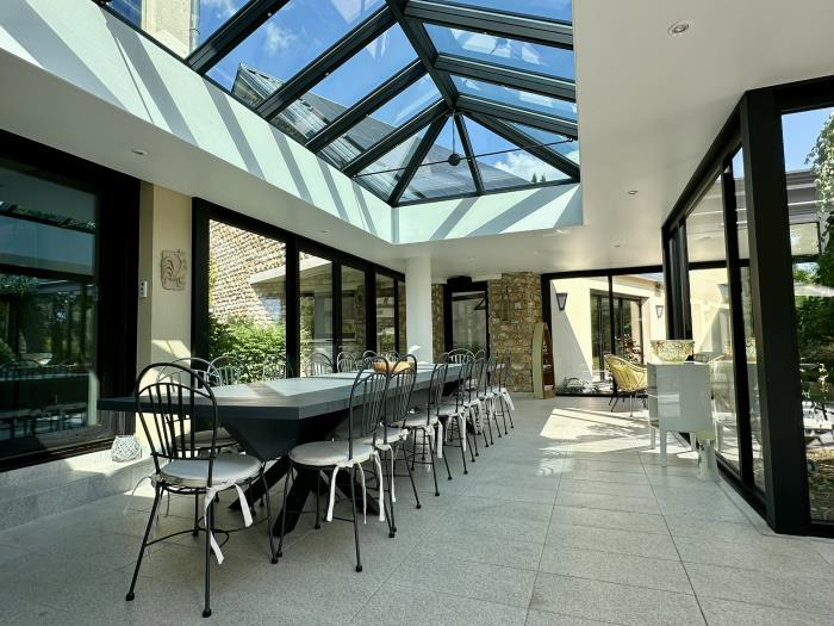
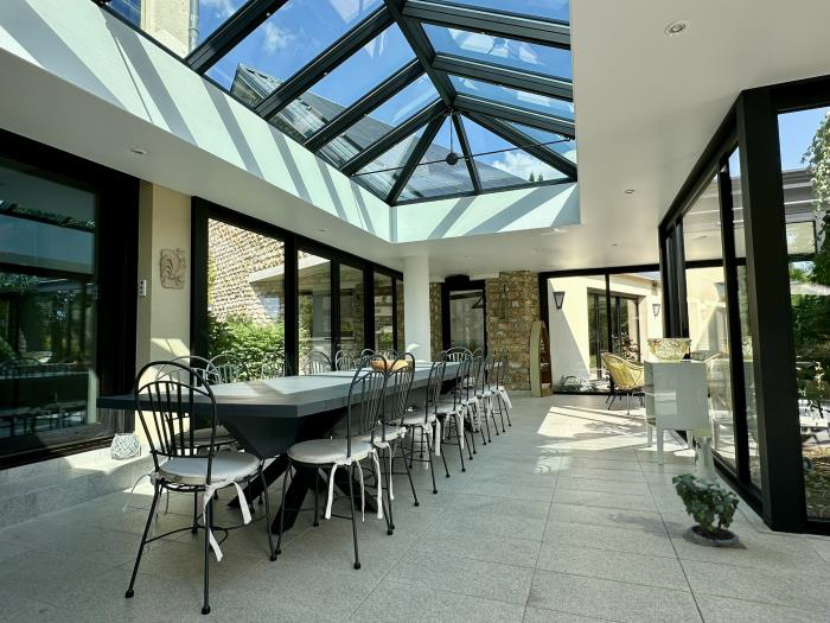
+ potted plant [671,472,748,551]
